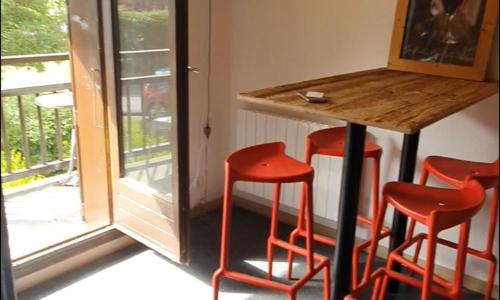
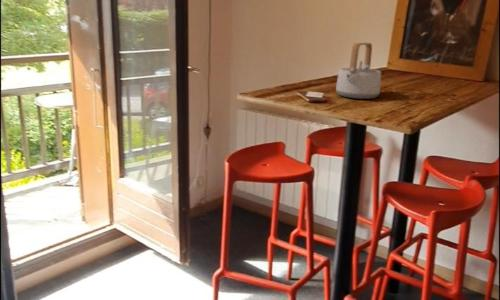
+ teapot [335,42,382,100]
